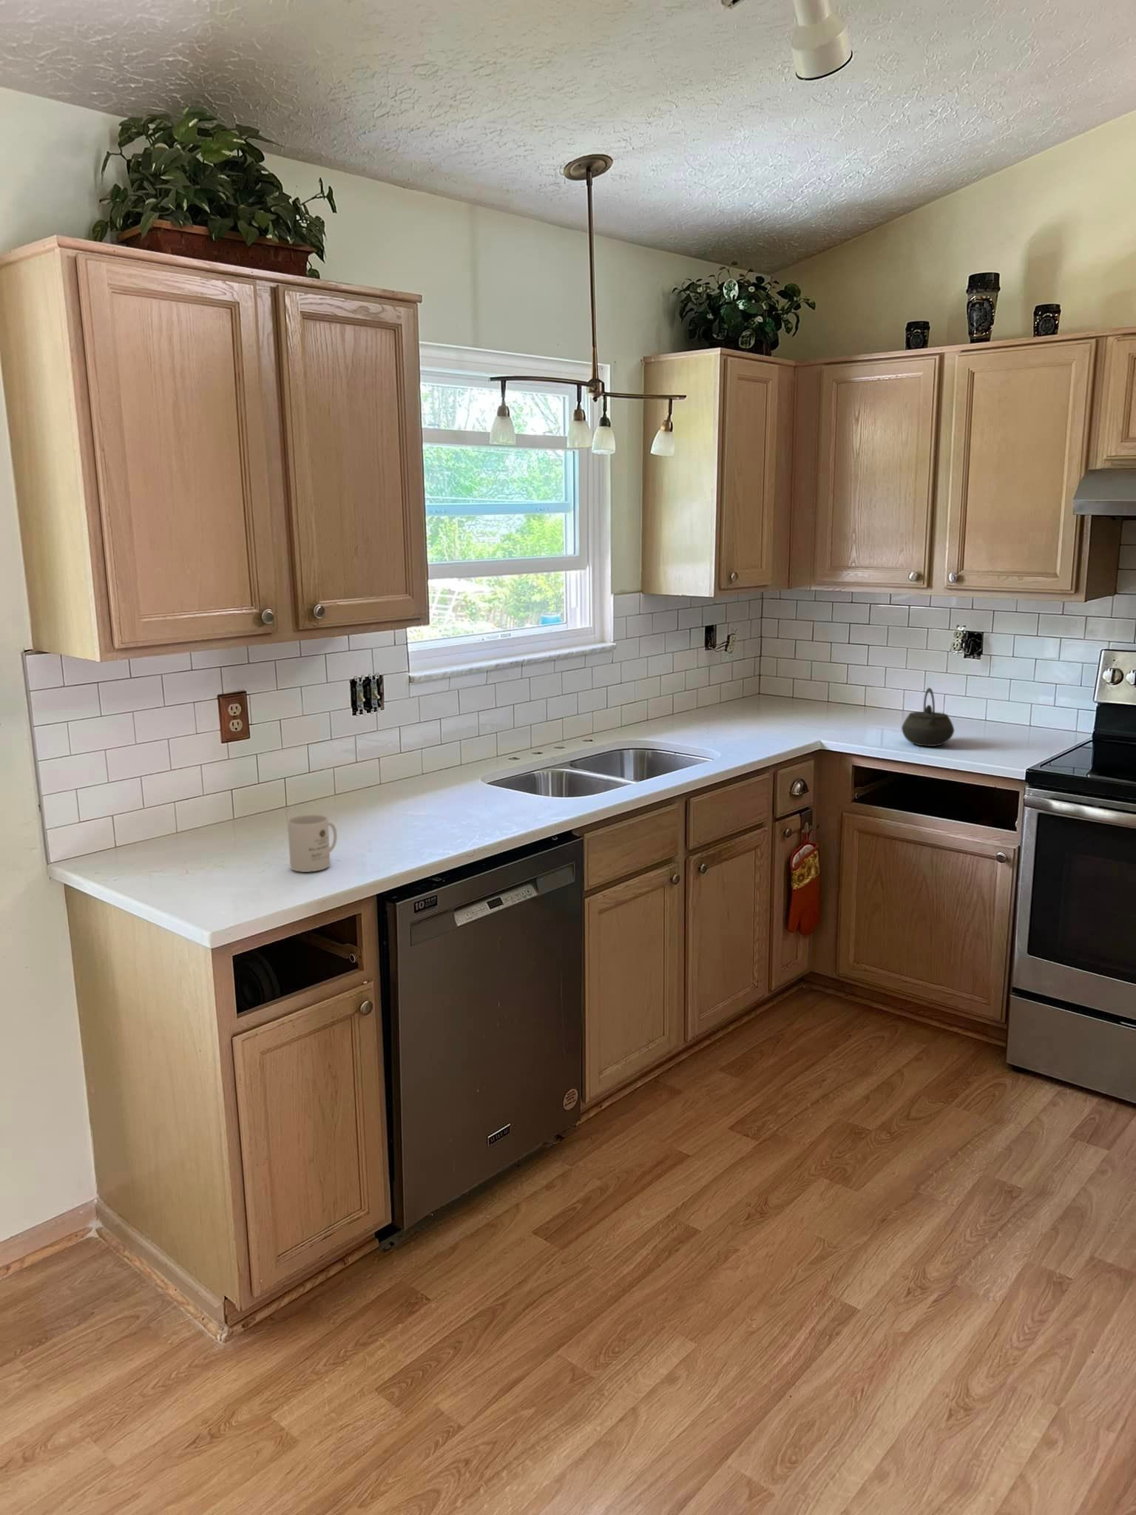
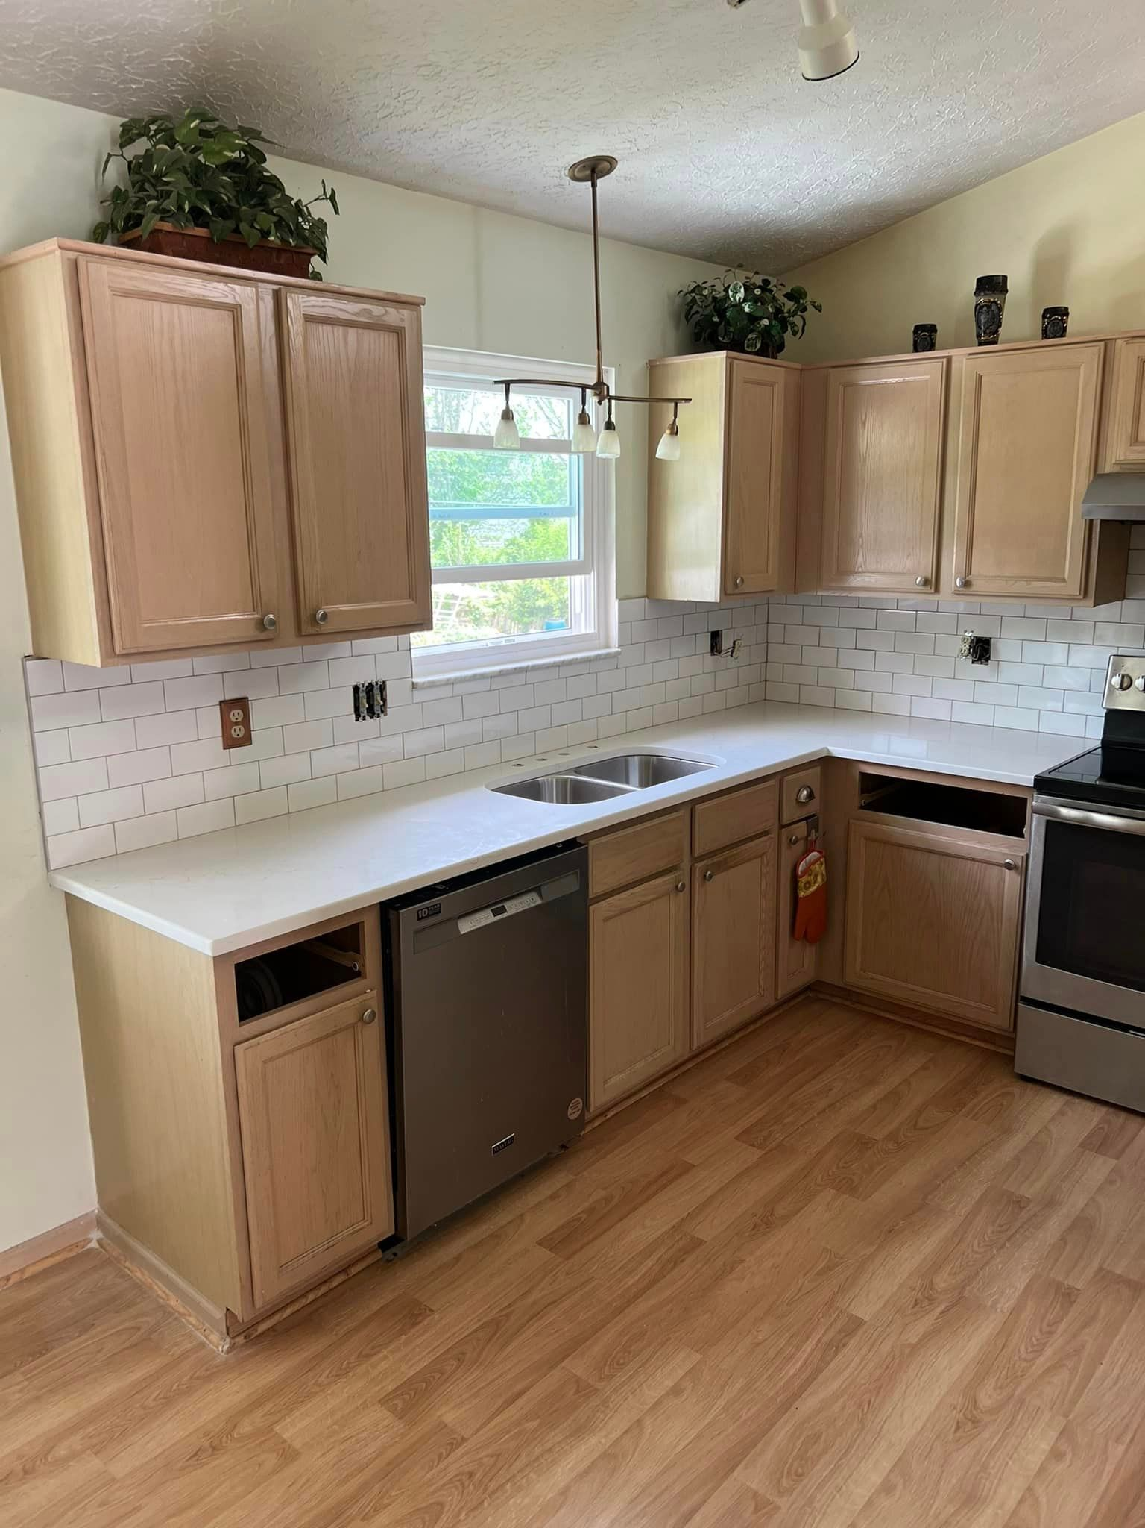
- mug [286,814,338,873]
- kettle [901,686,955,747]
